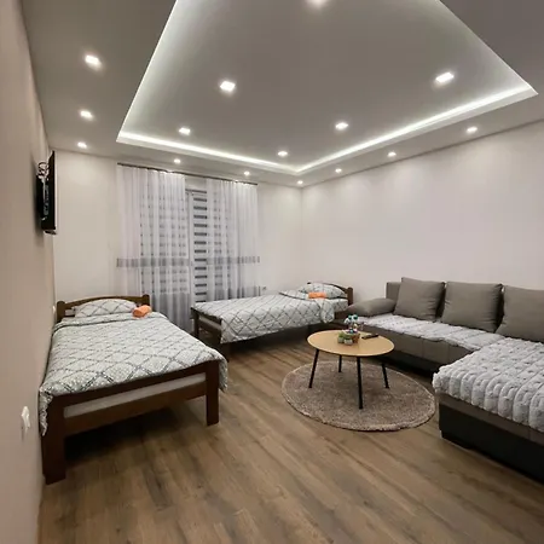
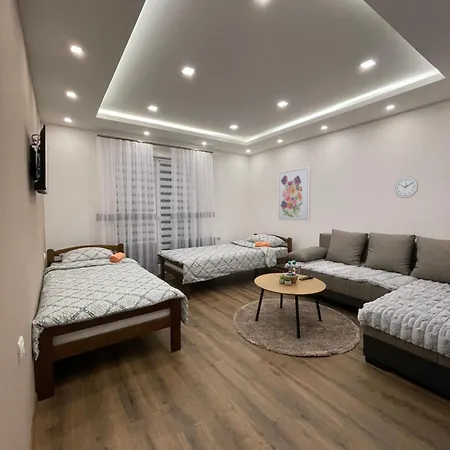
+ wall clock [393,176,419,199]
+ wall art [277,165,312,223]
